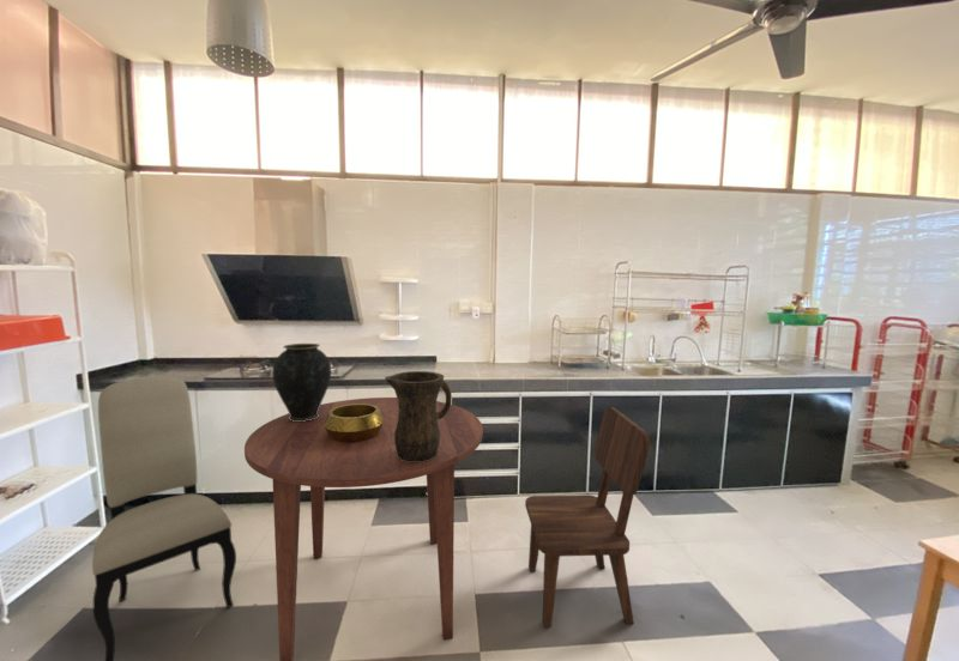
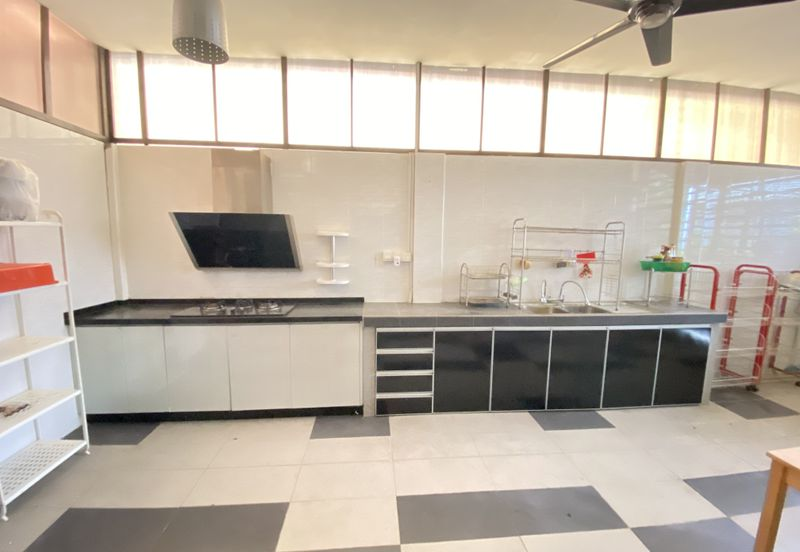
- dining chair [524,406,651,627]
- pitcher [384,370,452,462]
- decorative bowl [324,404,385,443]
- vase [271,342,332,422]
- dining table [243,396,484,661]
- dining chair [91,375,237,661]
